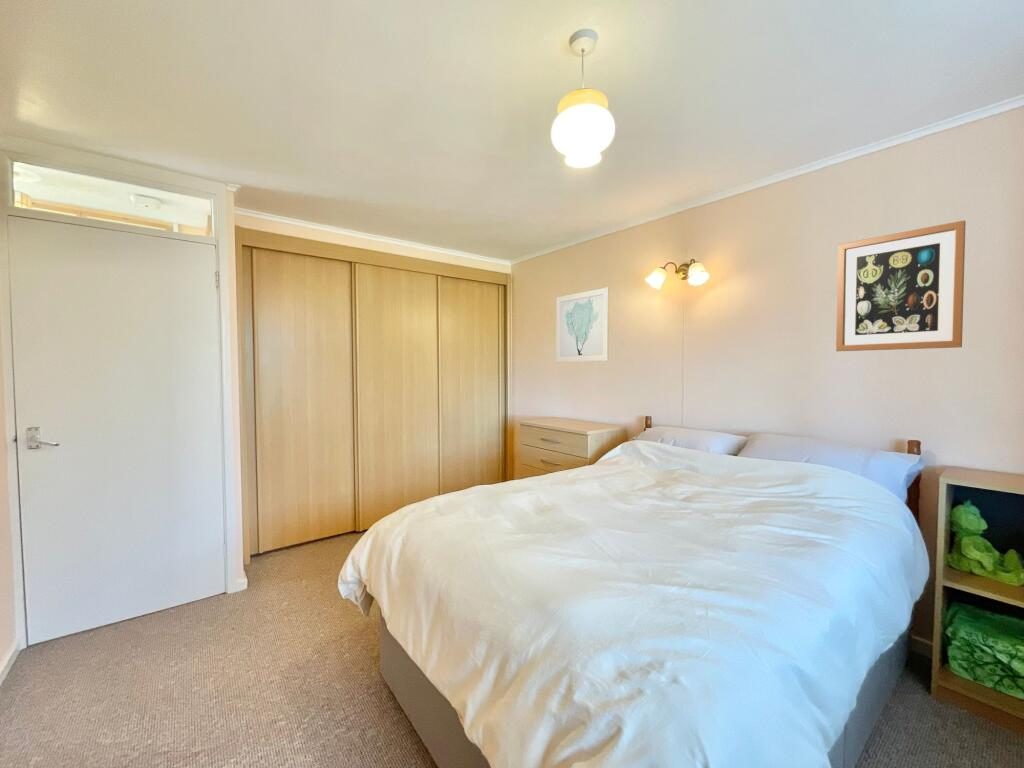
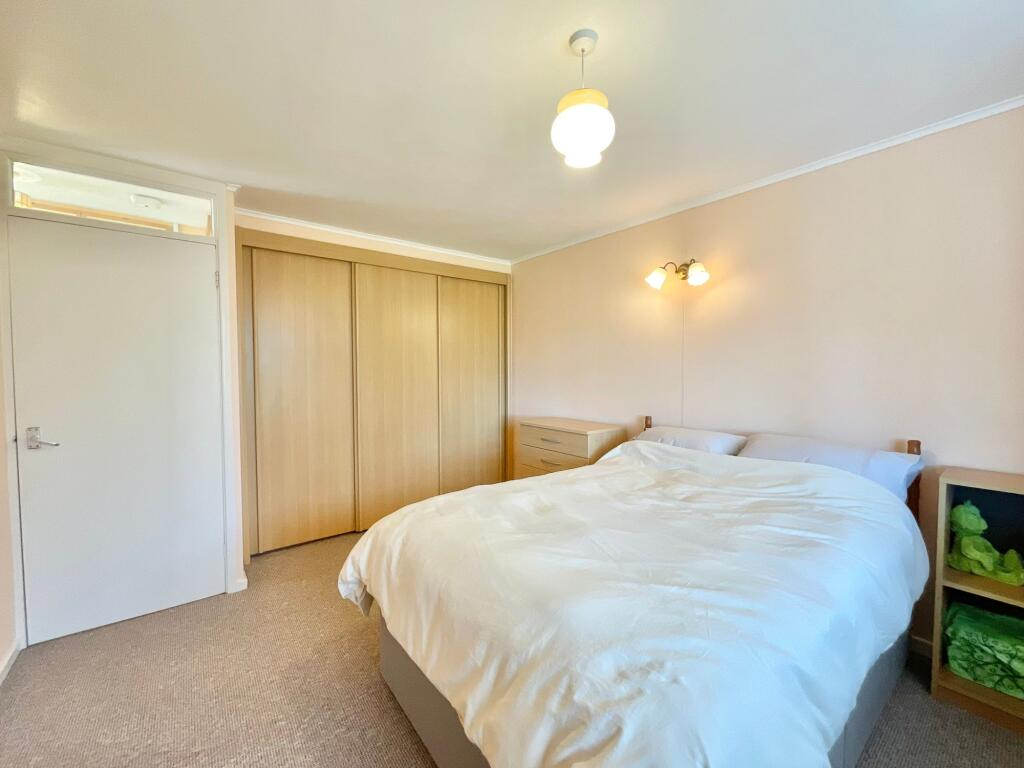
- wall art [835,219,967,352]
- wall art [556,287,610,363]
